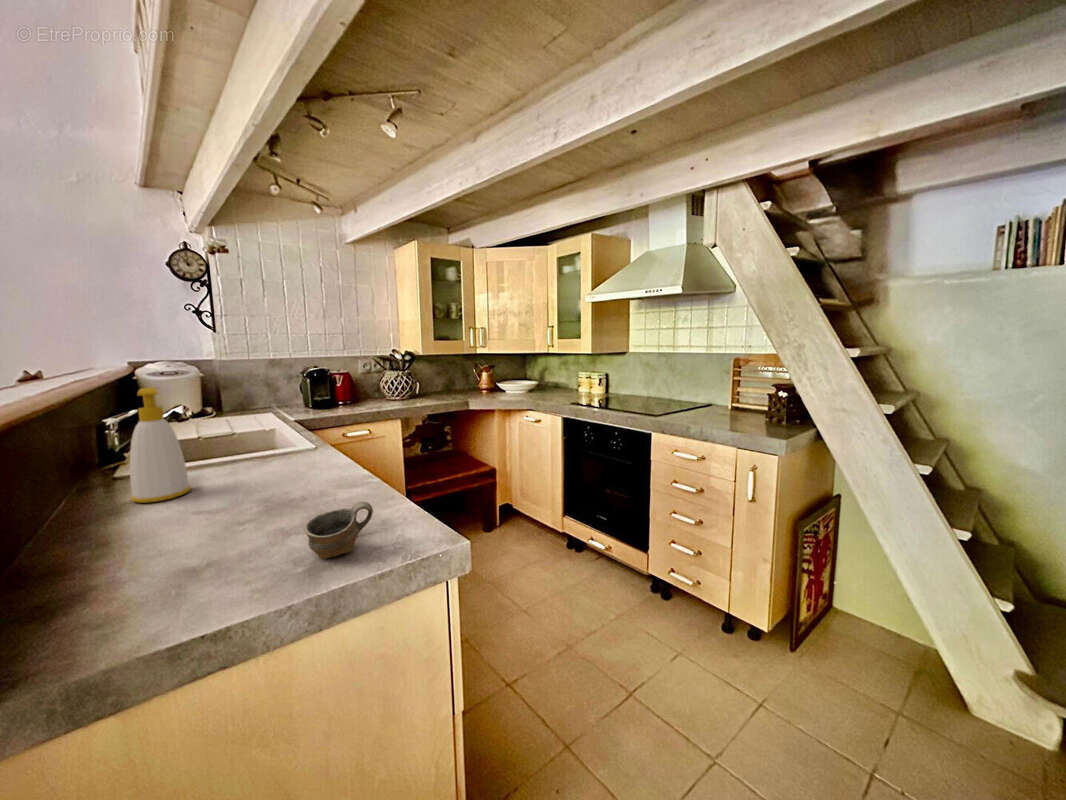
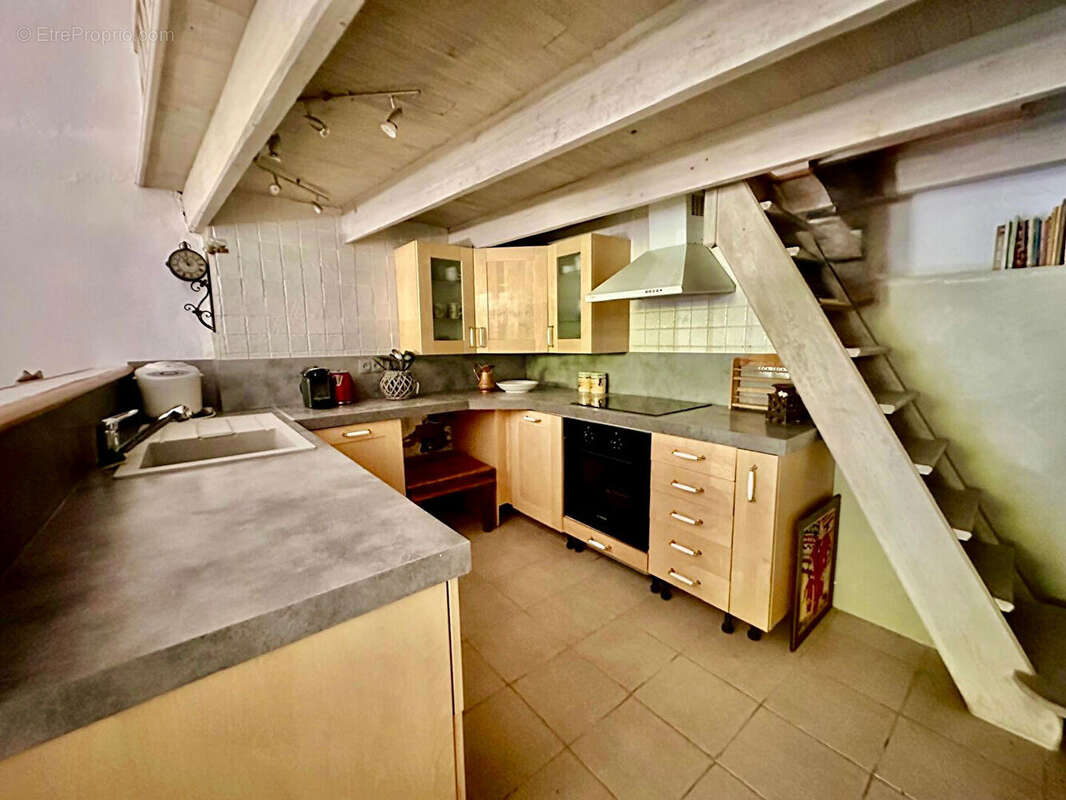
- cup [303,500,374,560]
- soap bottle [129,387,192,504]
